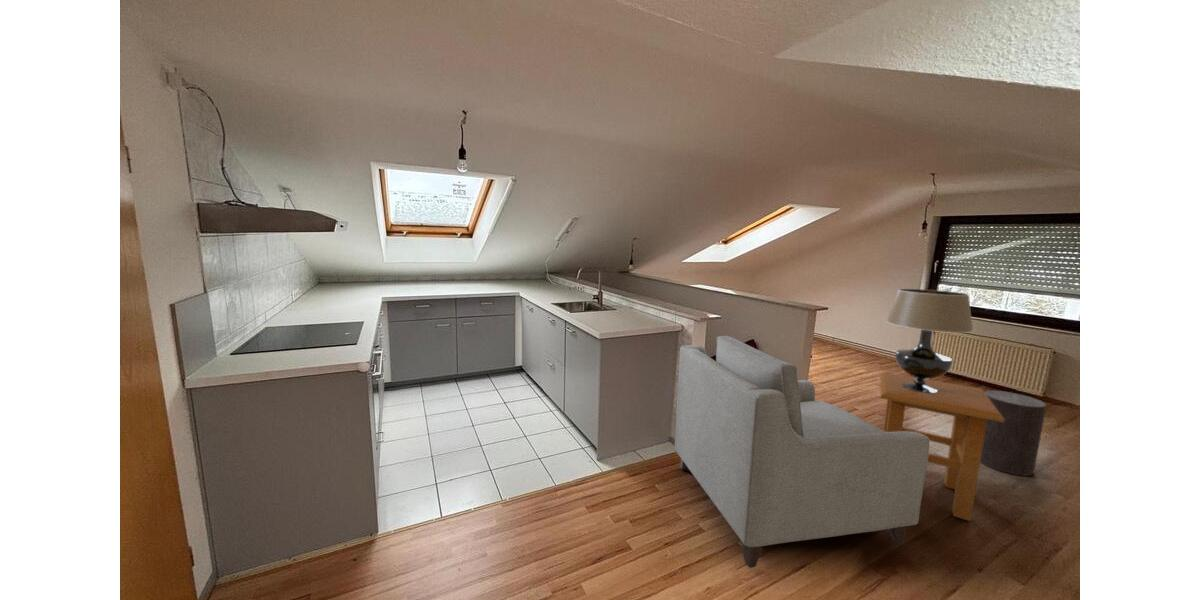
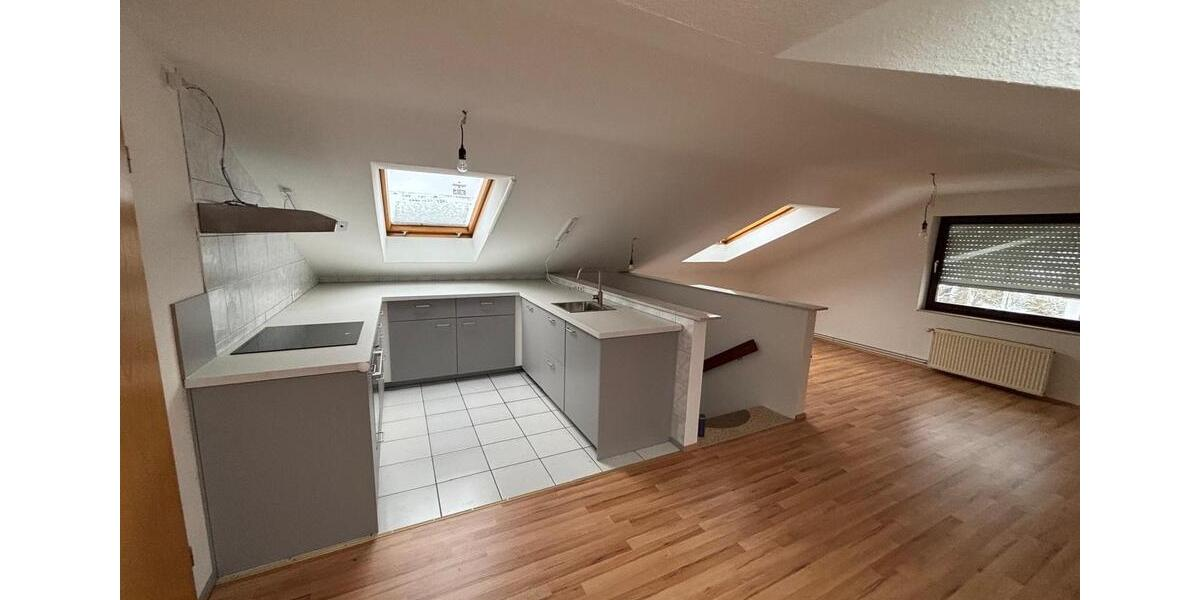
- stool [980,389,1047,477]
- side table [879,372,1004,522]
- chair [674,335,930,569]
- table lamp [885,288,974,393]
